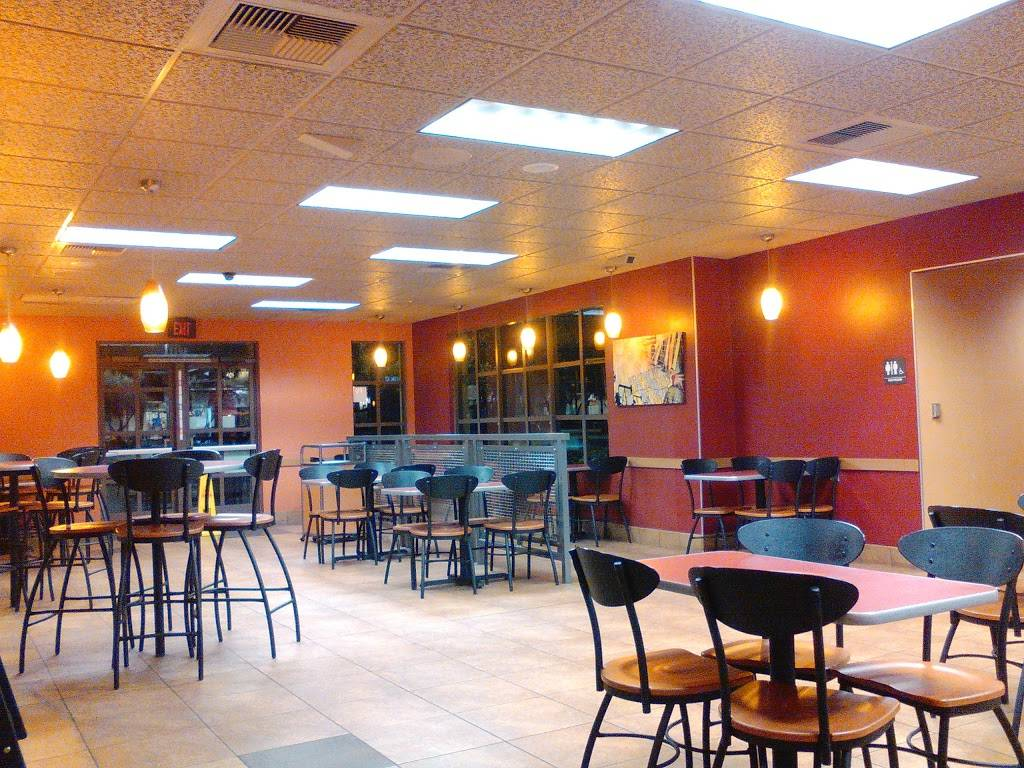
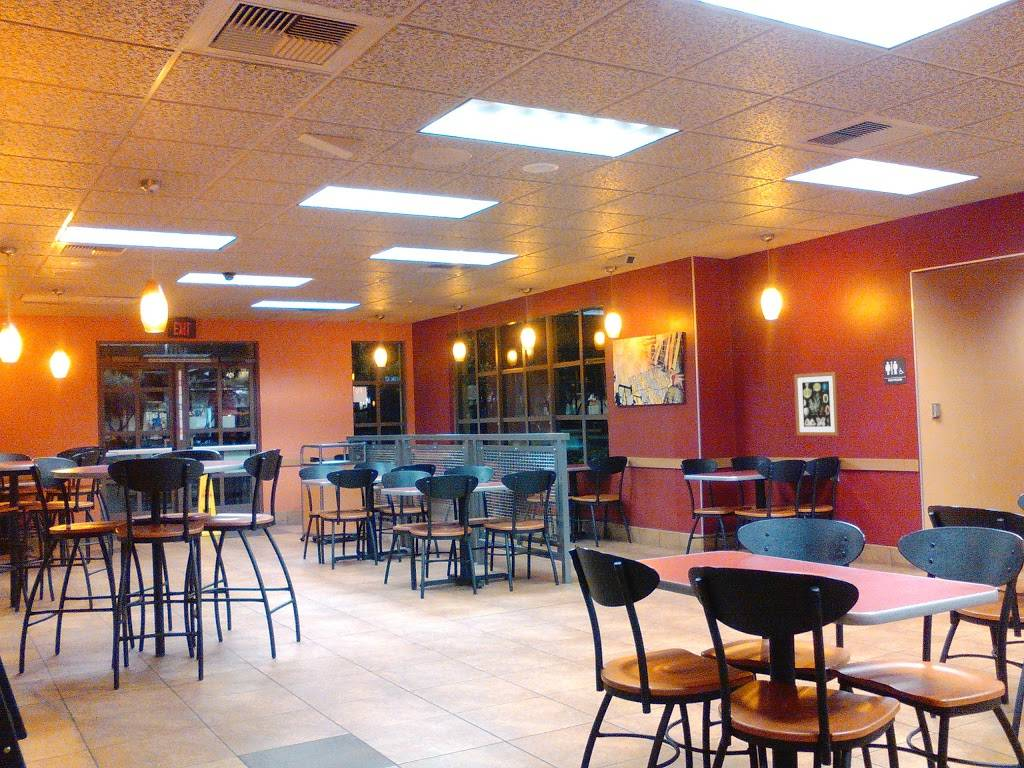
+ wall art [793,371,840,437]
